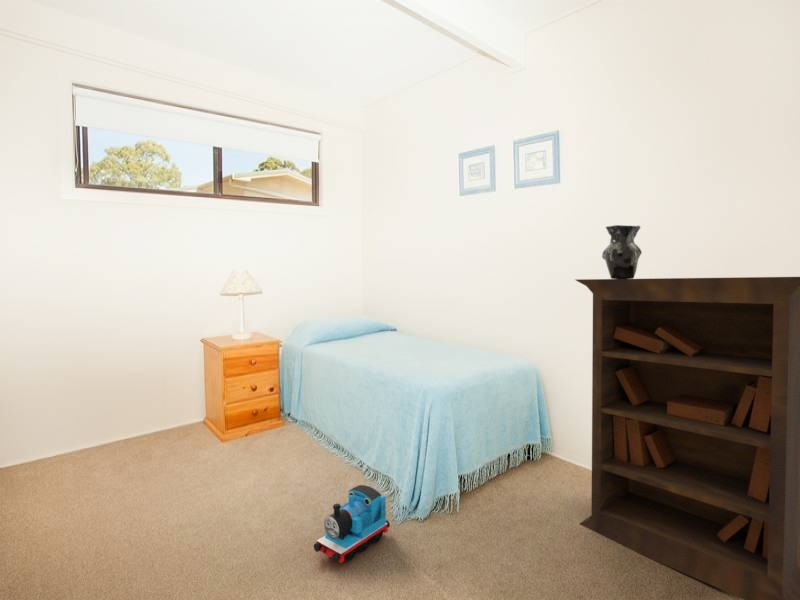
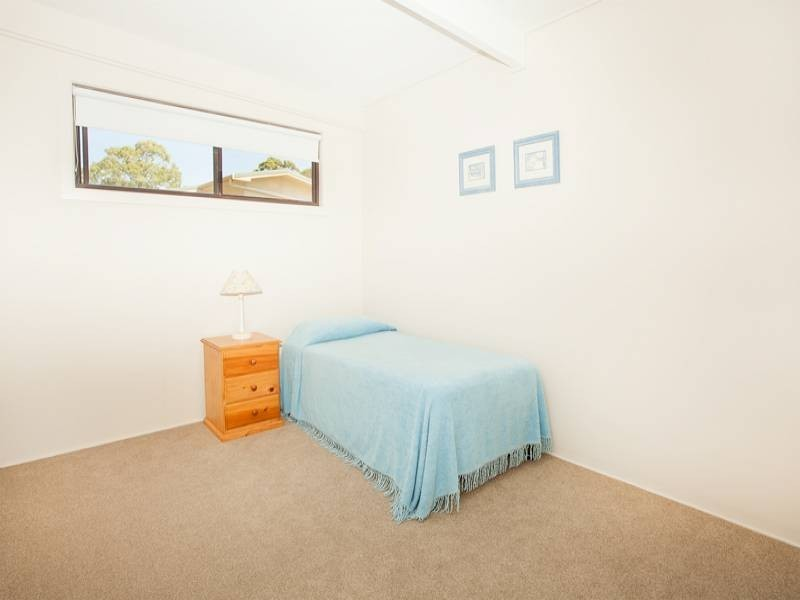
- bookcase [575,276,800,600]
- toy train [313,484,391,564]
- vase [601,224,643,279]
